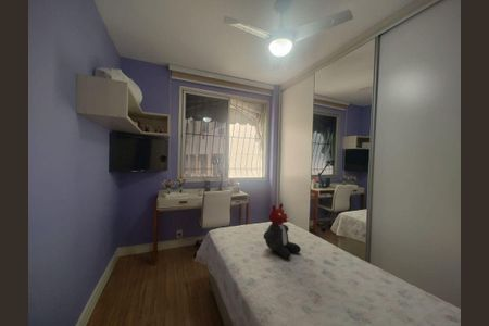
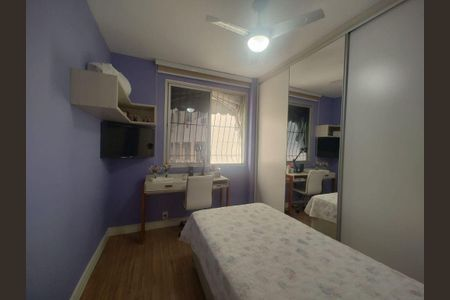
- teddy bear [263,202,302,260]
